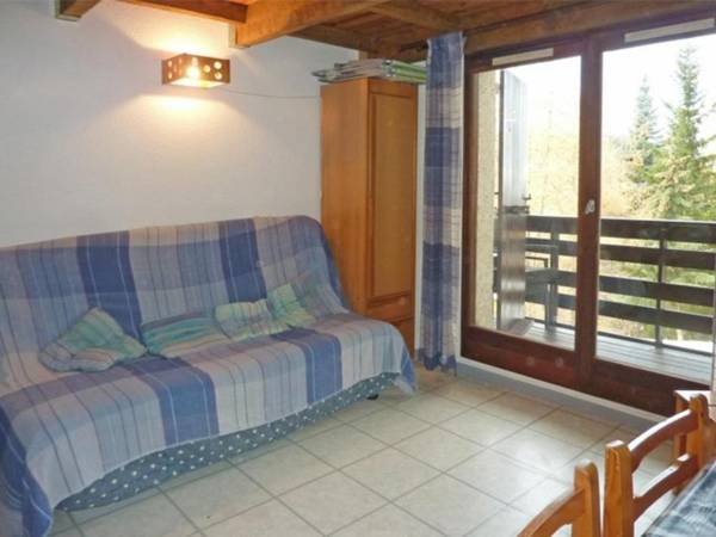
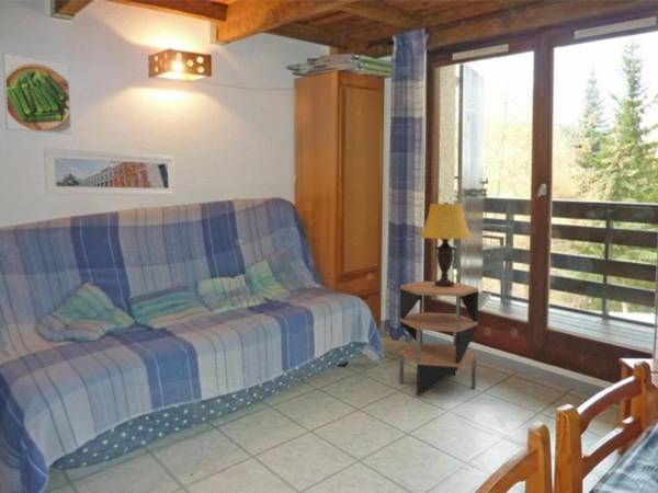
+ table lamp [418,202,474,287]
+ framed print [43,147,177,197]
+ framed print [1,53,72,136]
+ side table [398,280,479,397]
